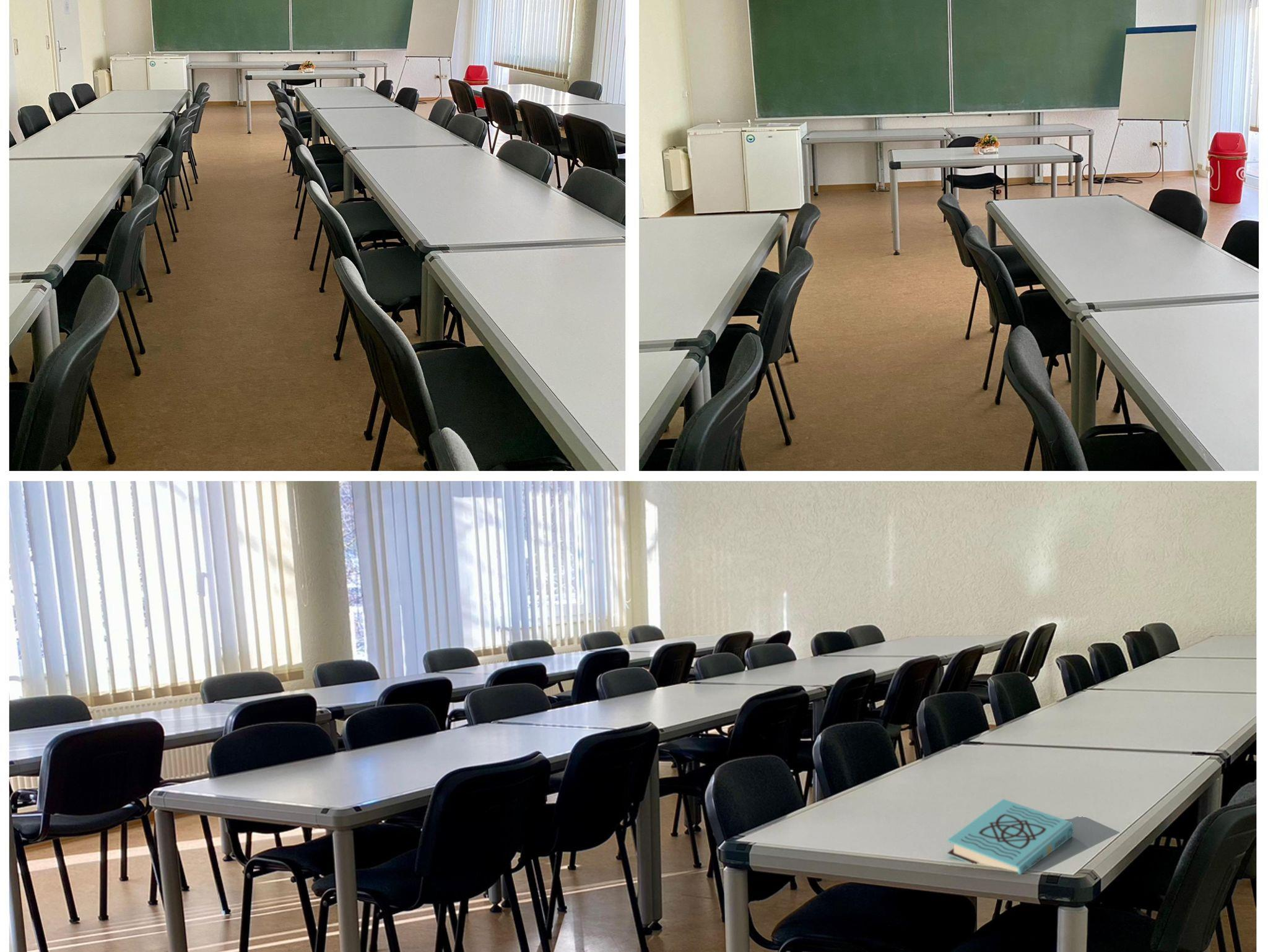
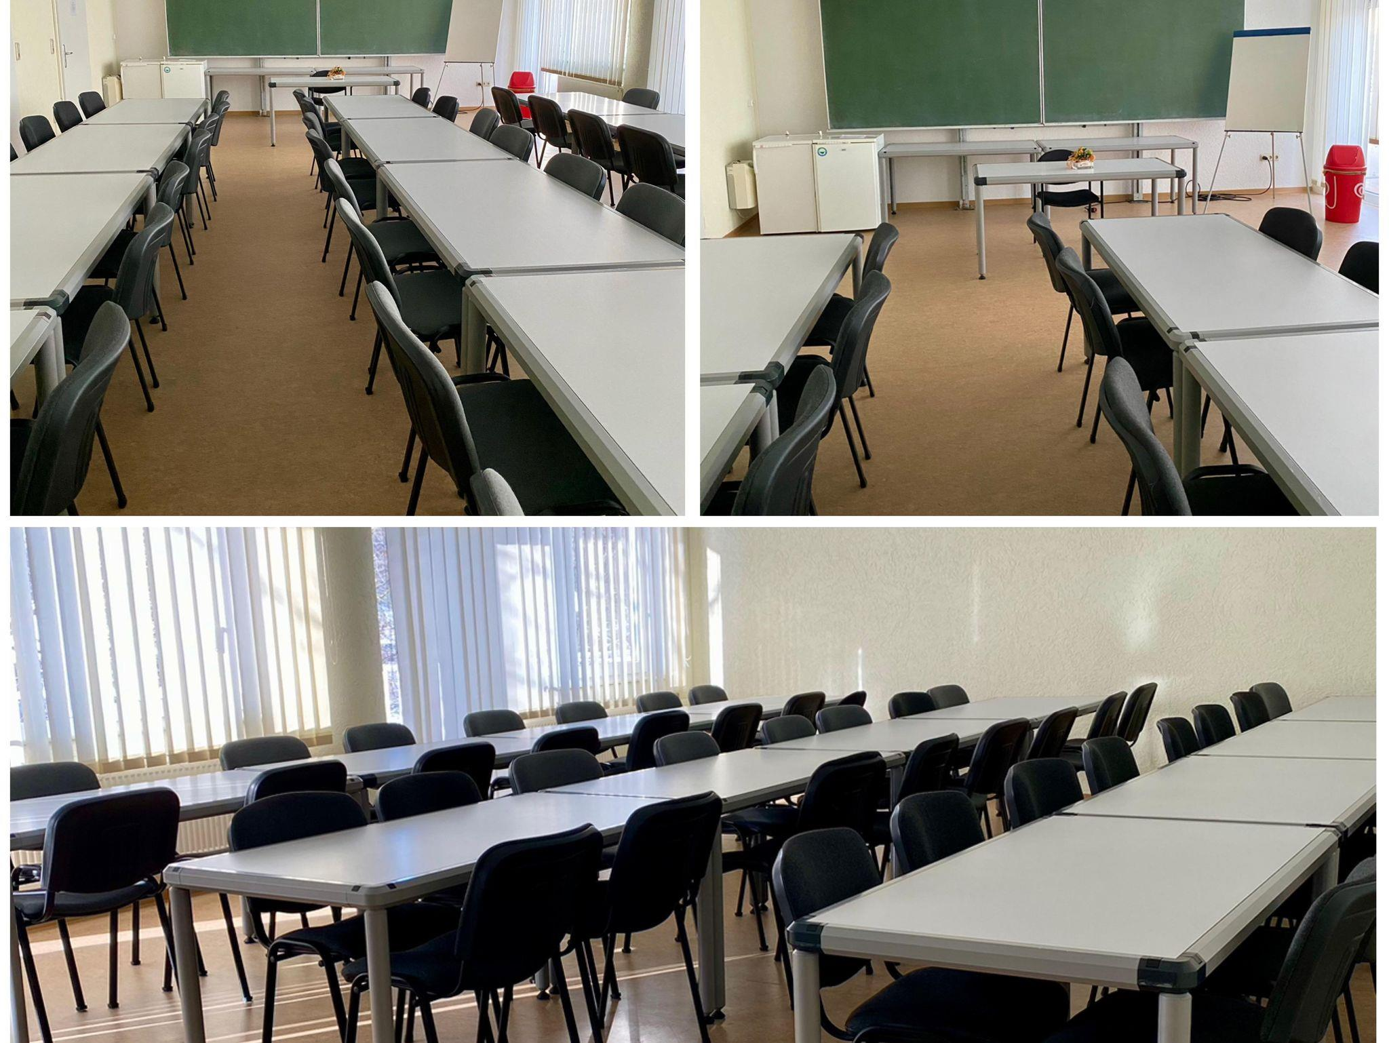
- book [947,798,1075,875]
